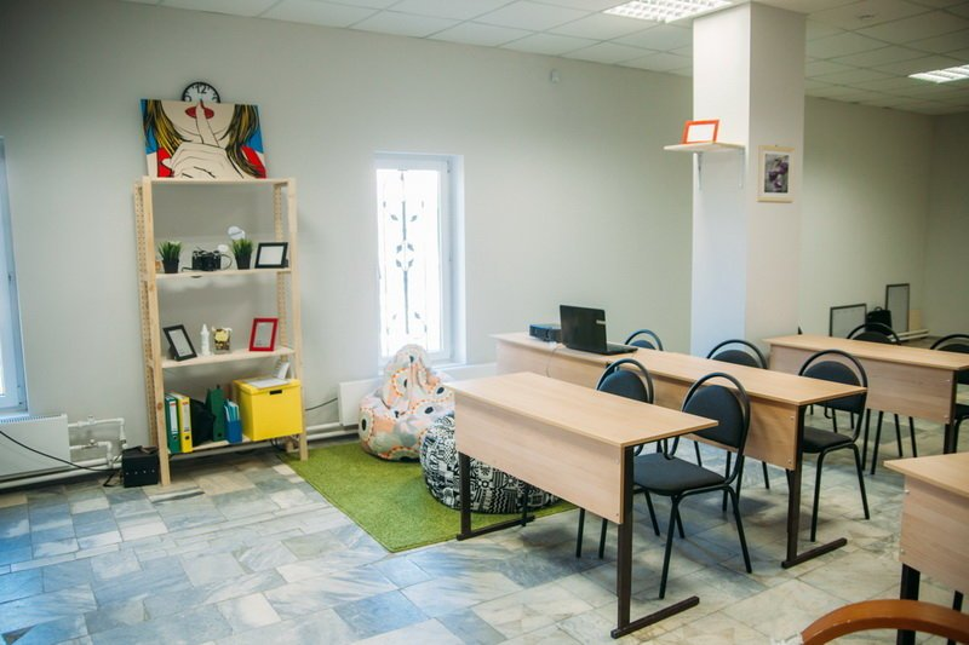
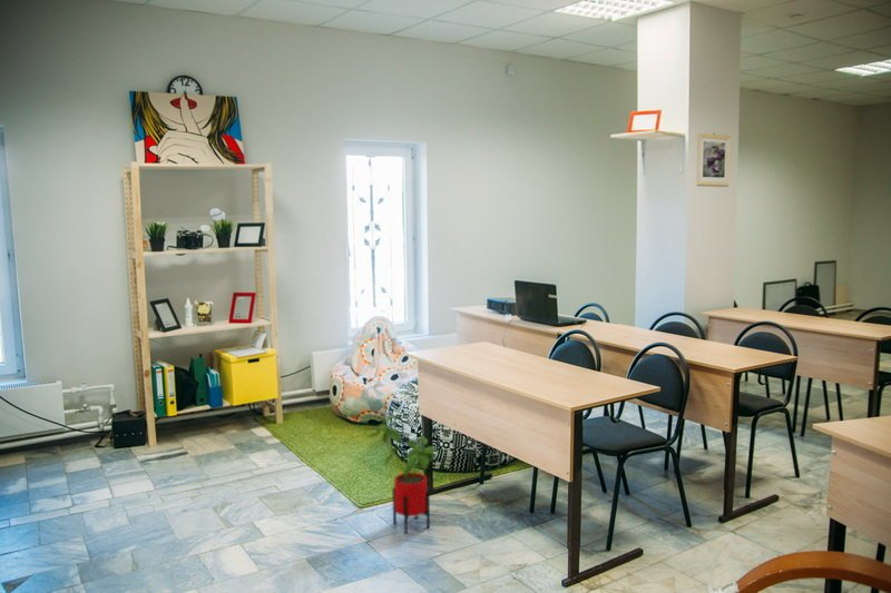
+ house plant [366,414,438,534]
